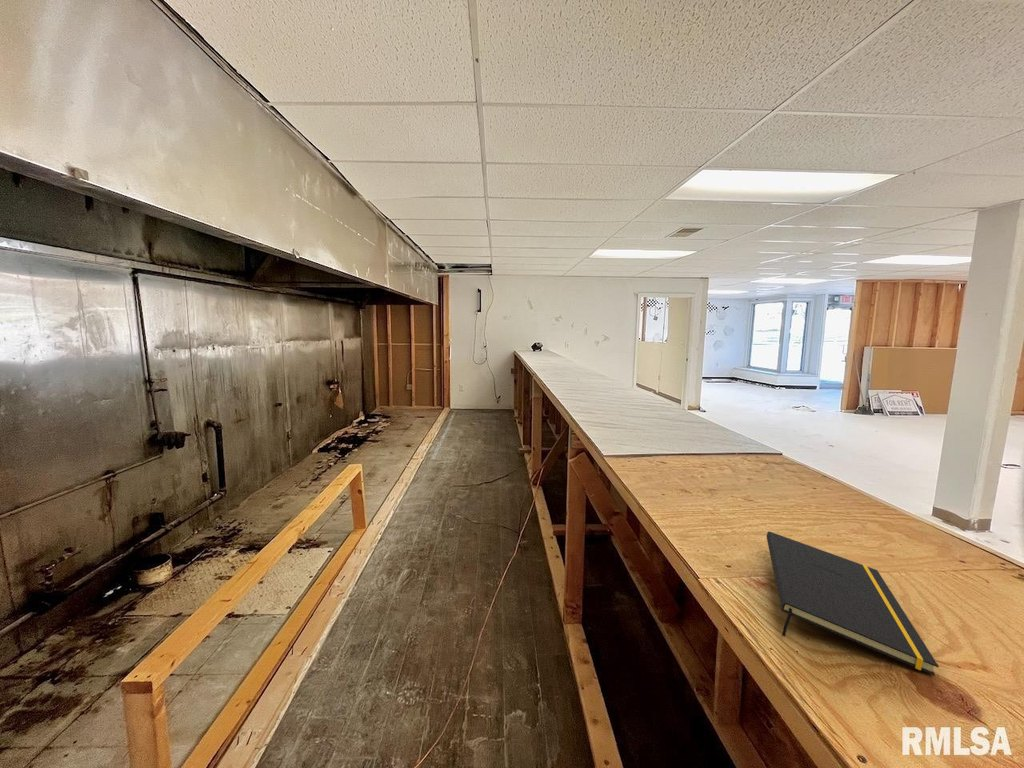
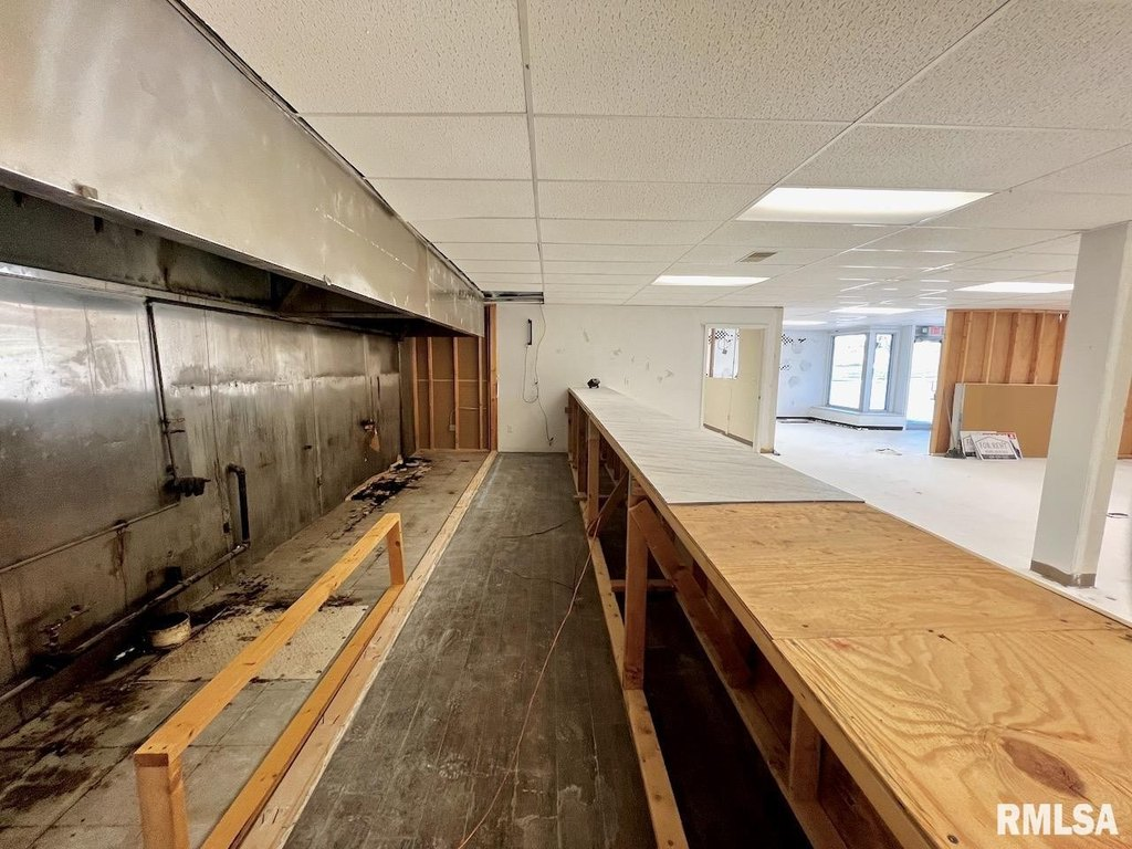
- notepad [766,530,940,676]
